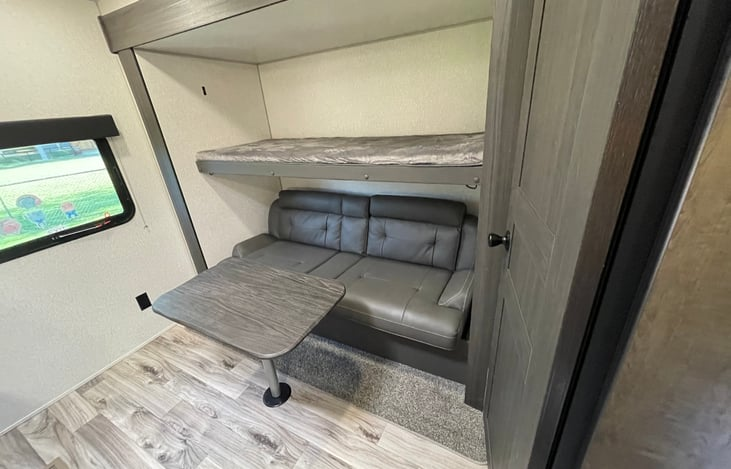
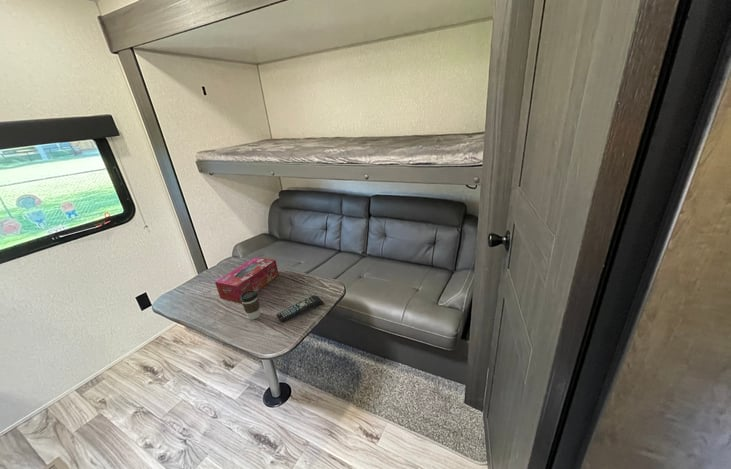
+ coffee cup [240,290,261,321]
+ tissue box [214,256,280,304]
+ remote control [276,294,325,323]
